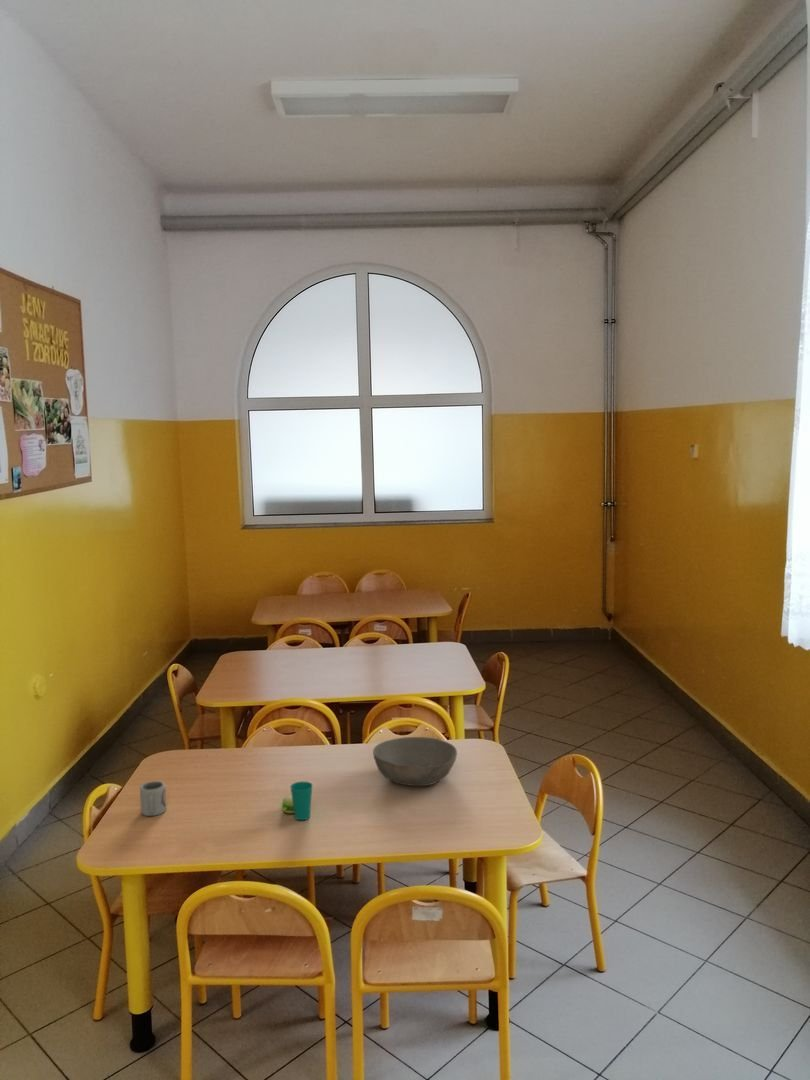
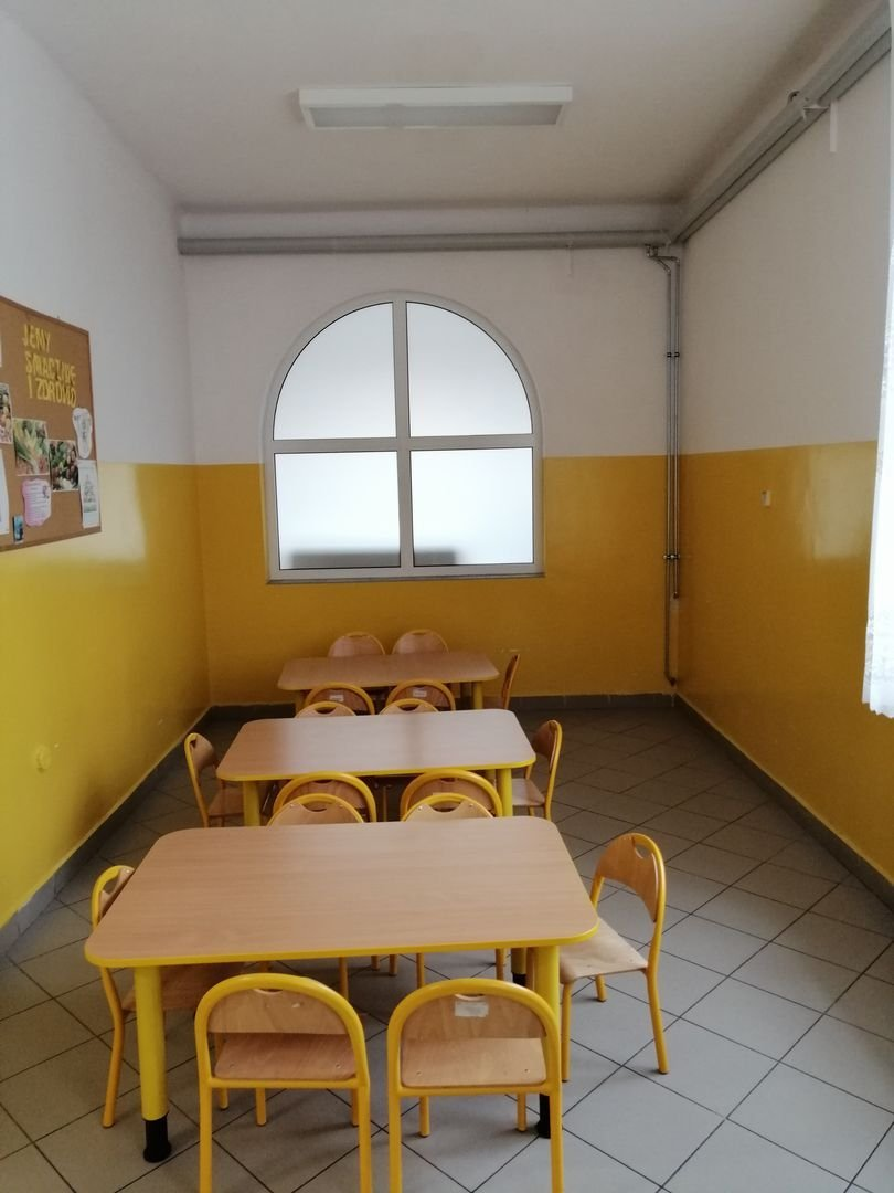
- bowl [372,736,458,787]
- cup [139,780,167,817]
- cup [280,780,314,821]
